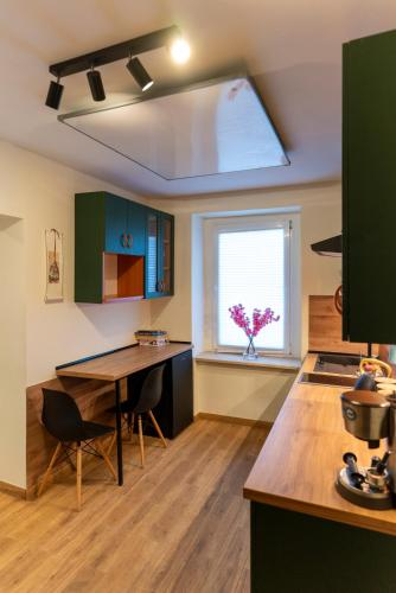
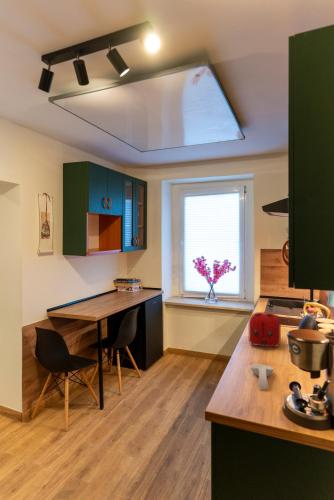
+ spoon rest [250,364,274,389]
+ toaster [248,311,282,348]
